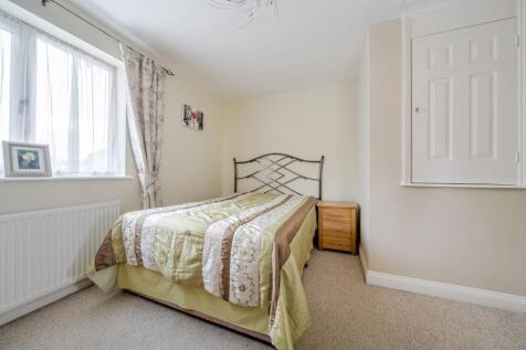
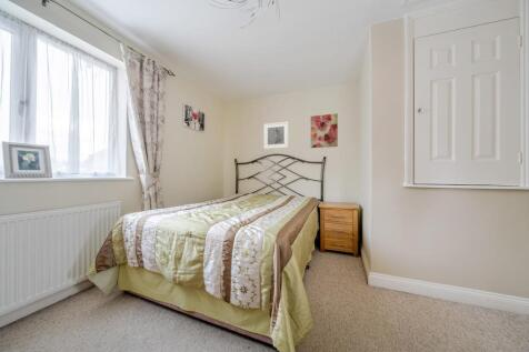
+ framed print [262,121,290,150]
+ wall art [310,112,339,149]
